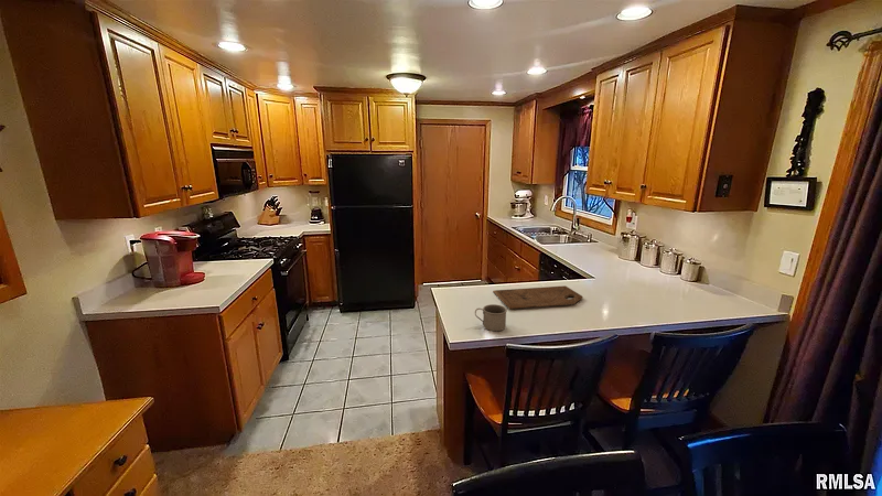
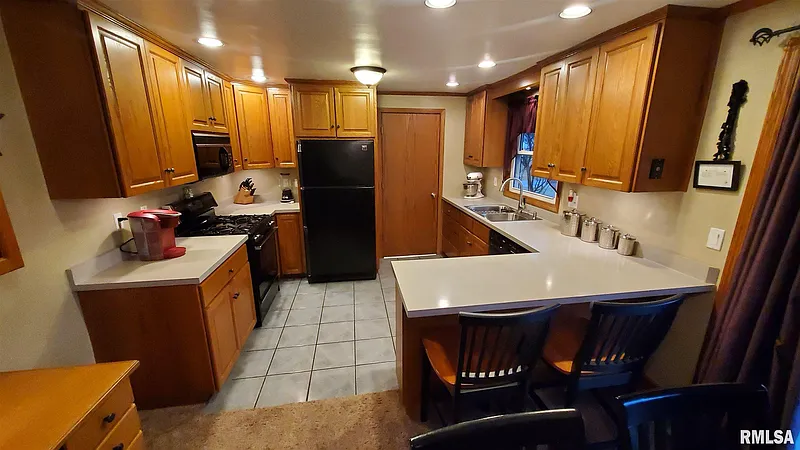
- mug [474,303,508,332]
- cutting board [492,284,584,310]
